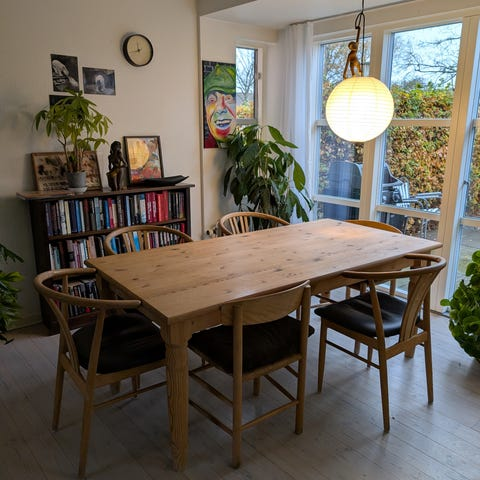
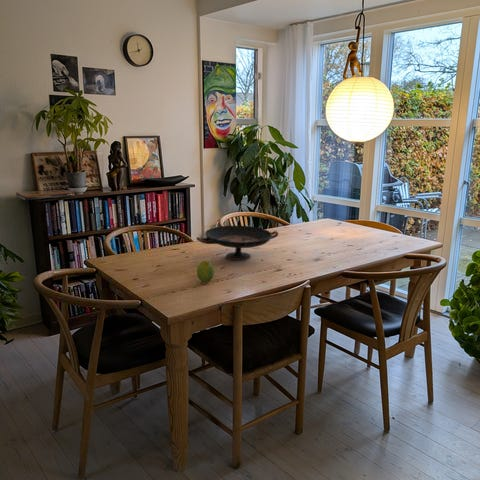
+ decorative bowl [196,224,279,261]
+ fruit [196,260,215,283]
